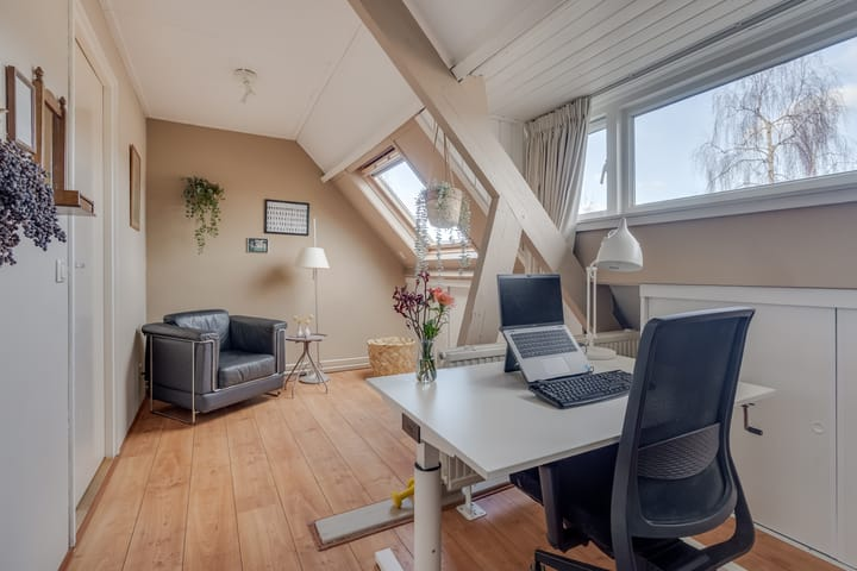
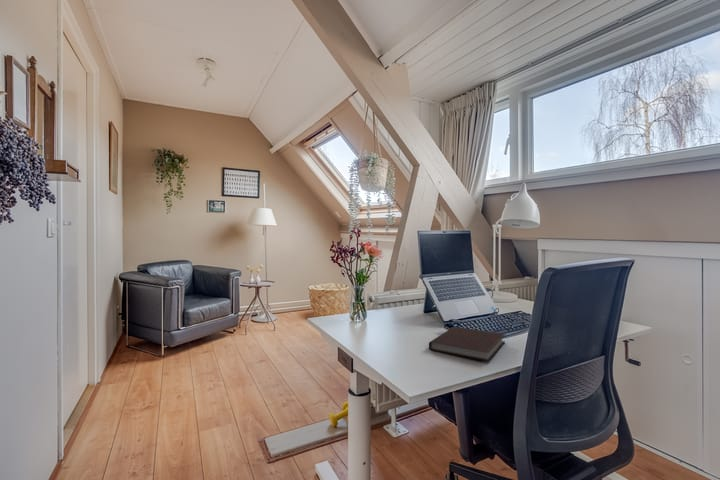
+ notebook [428,326,506,363]
